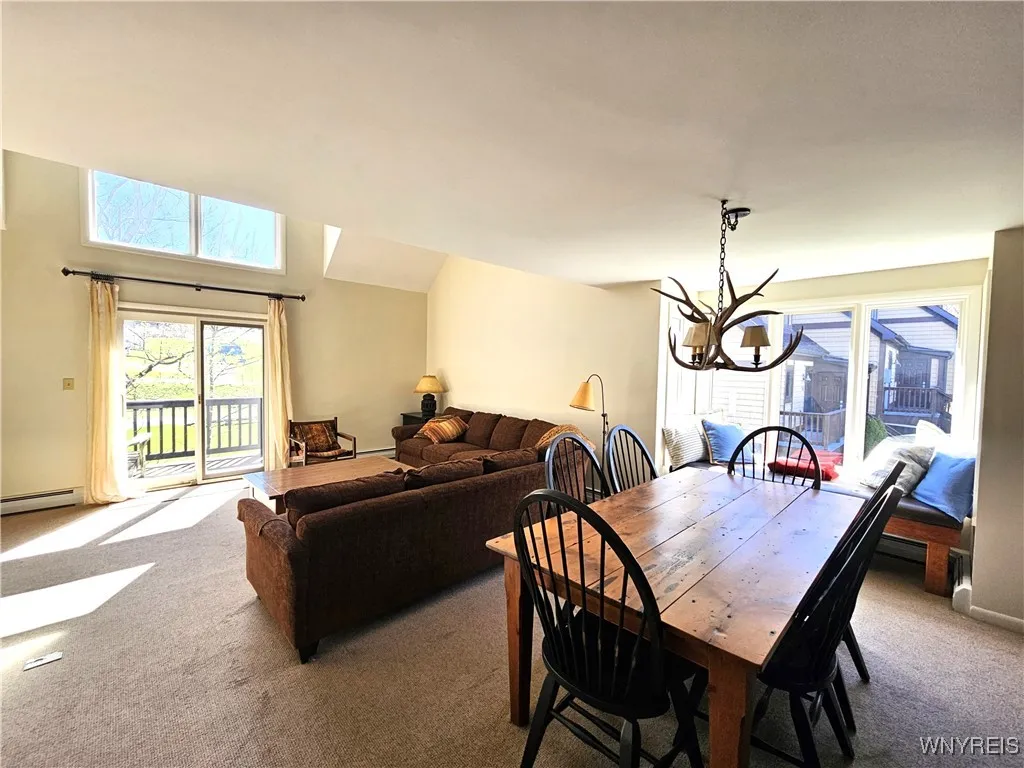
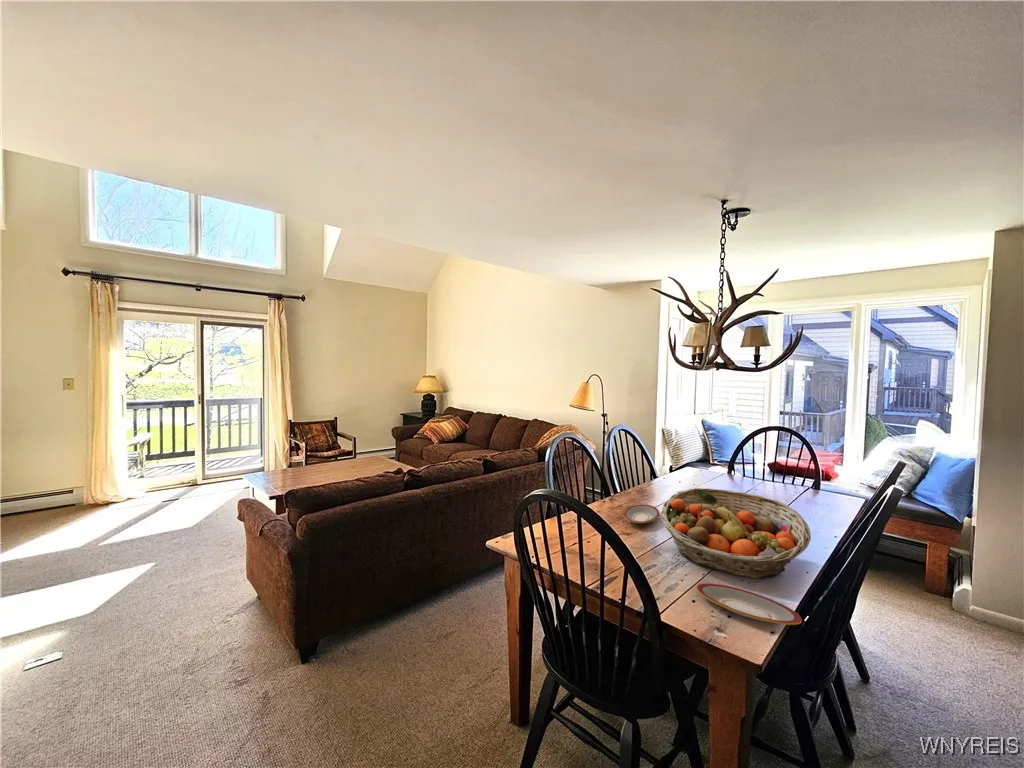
+ plate [623,504,660,524]
+ fruit basket [659,487,812,580]
+ plate [696,582,803,626]
